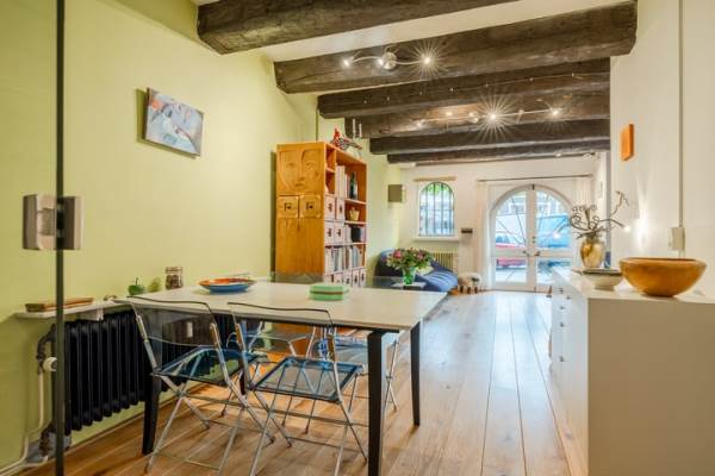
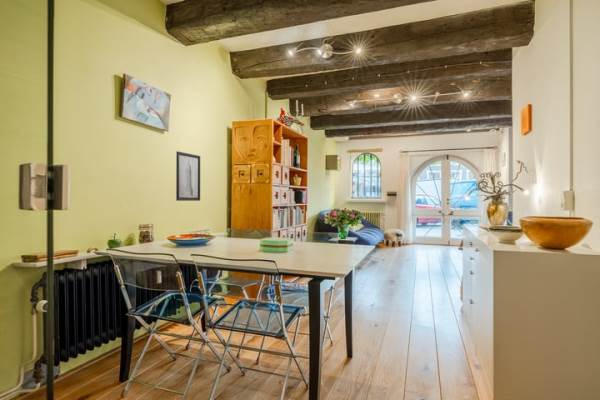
+ wall art [175,150,201,202]
